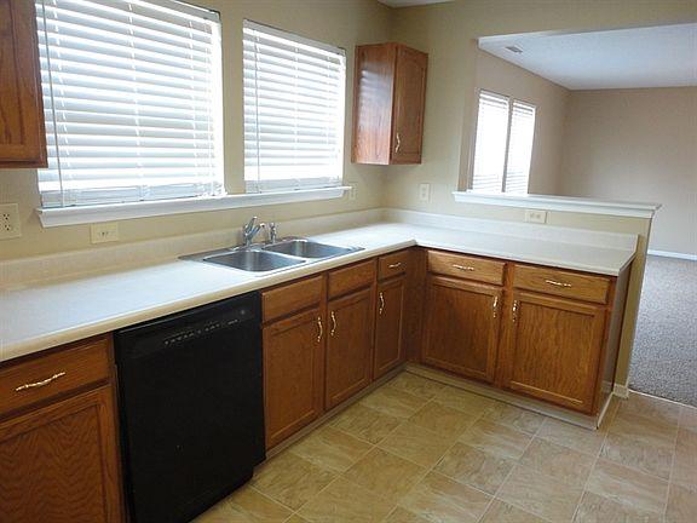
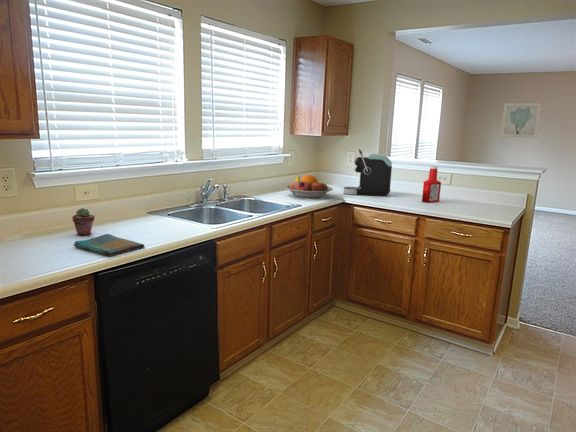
+ wall art [500,102,542,139]
+ coffee maker [343,148,393,197]
+ fruit bowl [284,174,334,199]
+ soap bottle [421,165,442,203]
+ potted succulent [72,207,95,236]
+ dish towel [73,233,145,257]
